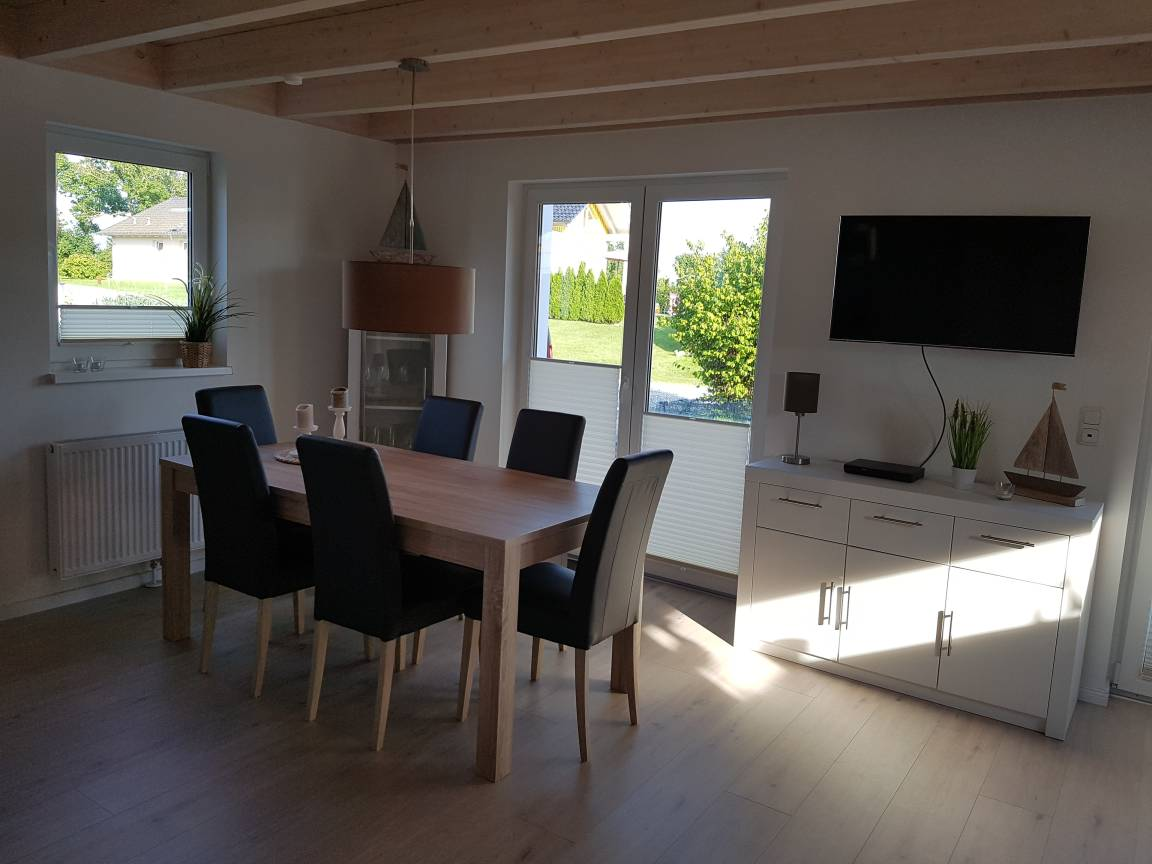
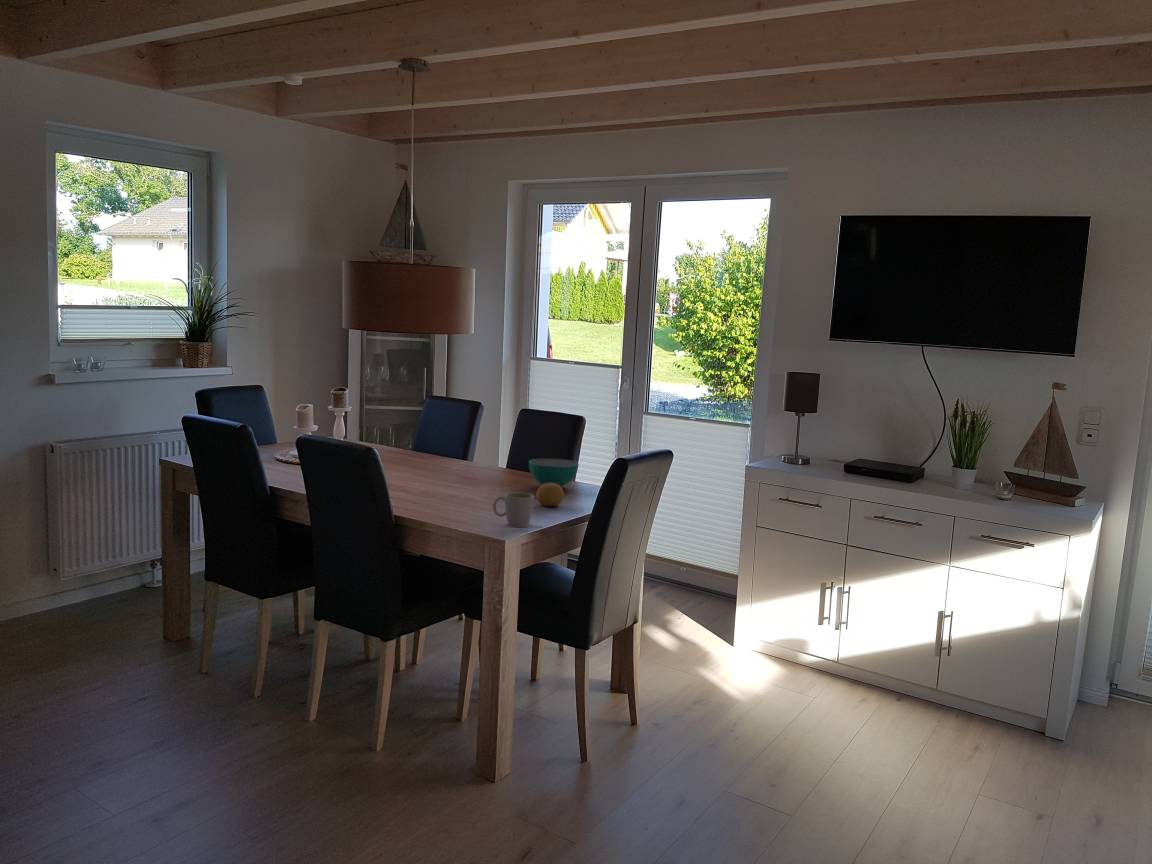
+ bowl [528,458,580,487]
+ fruit [535,483,565,507]
+ mug [492,491,535,528]
